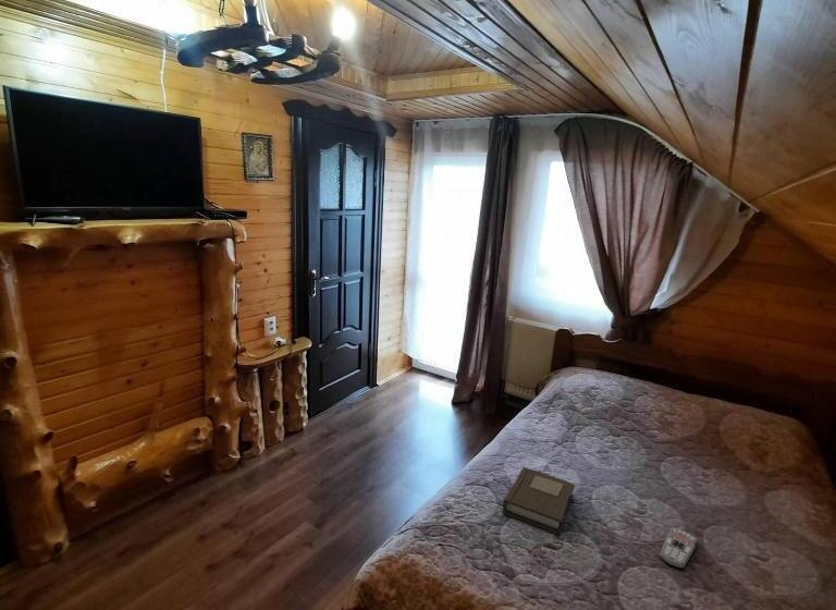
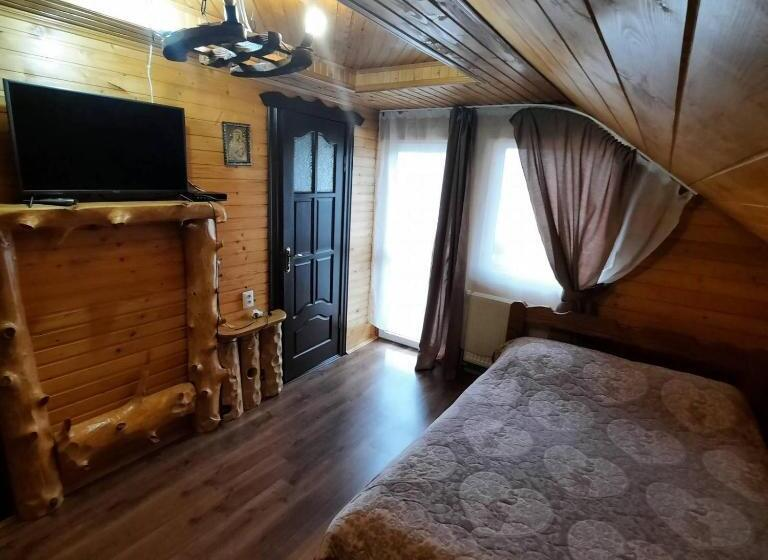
- book [502,466,576,536]
- remote control [659,526,699,569]
